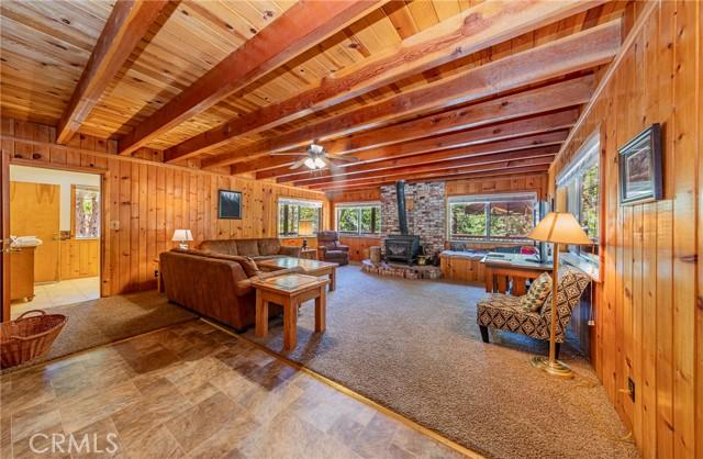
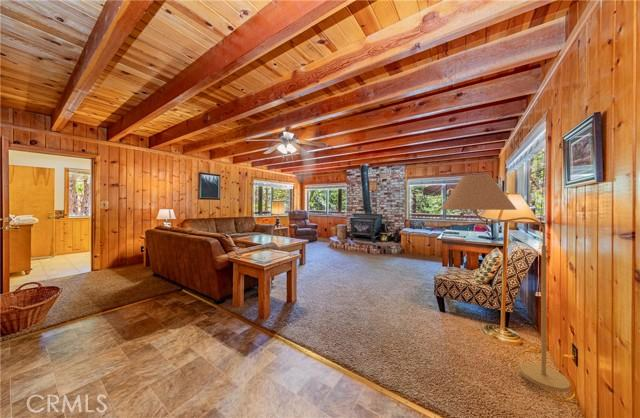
+ floor lamp [440,173,571,393]
